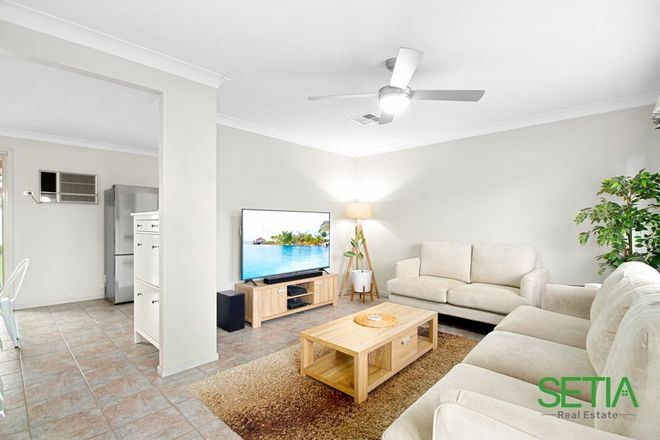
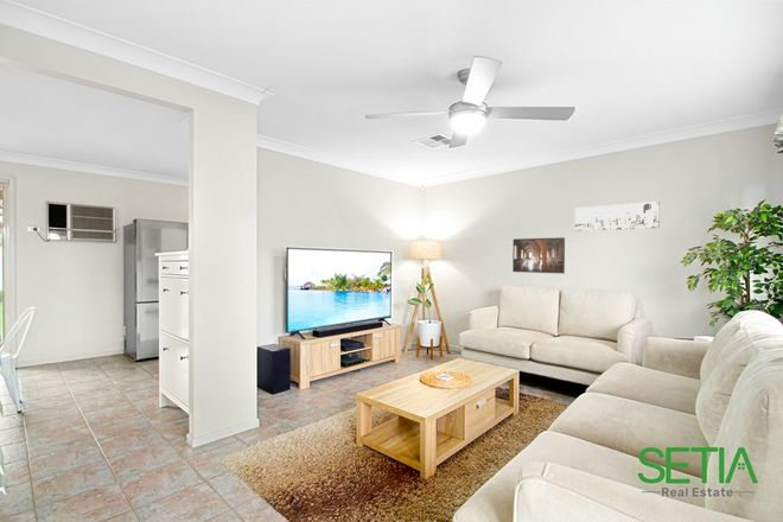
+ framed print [511,236,566,275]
+ wall art [574,200,661,233]
